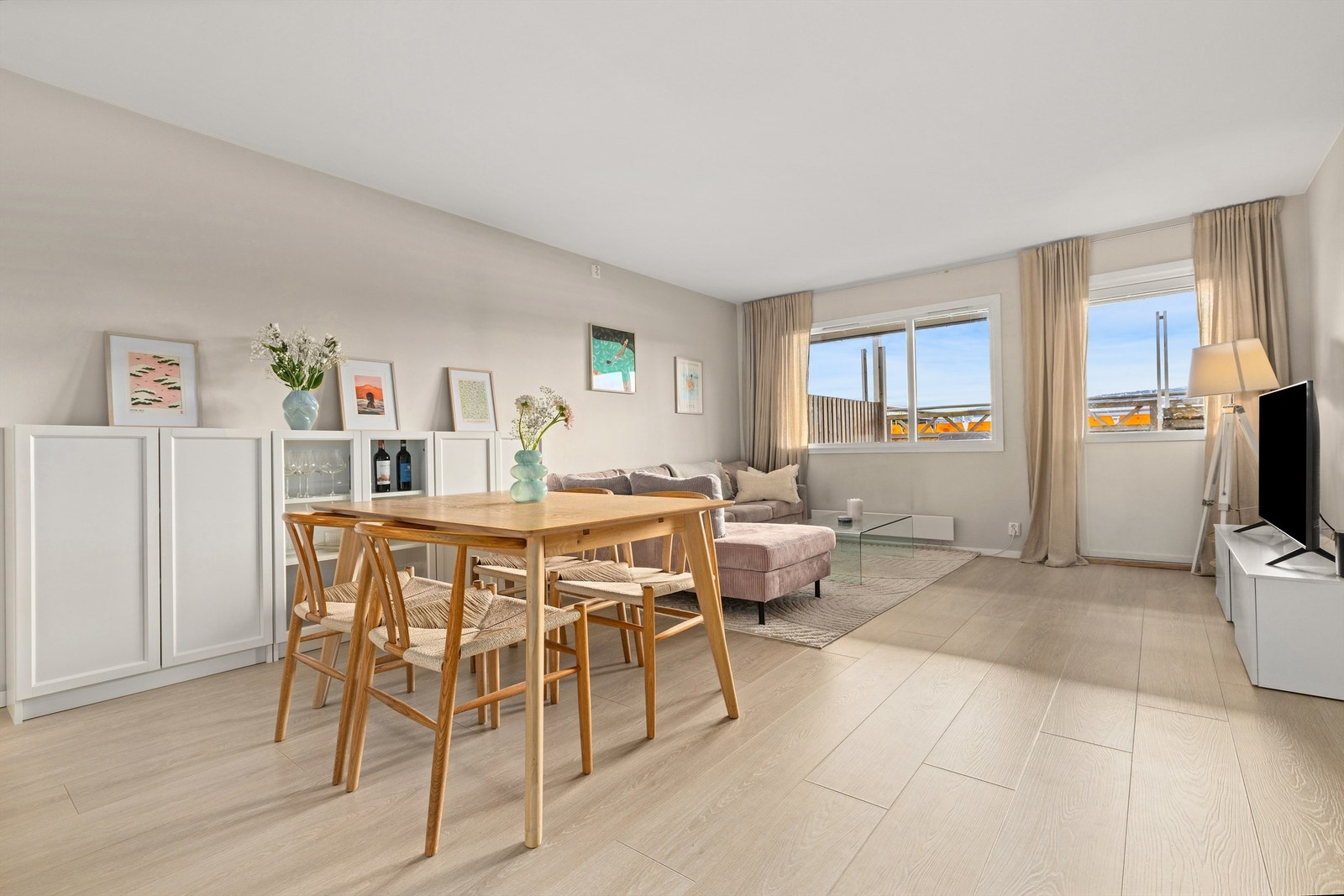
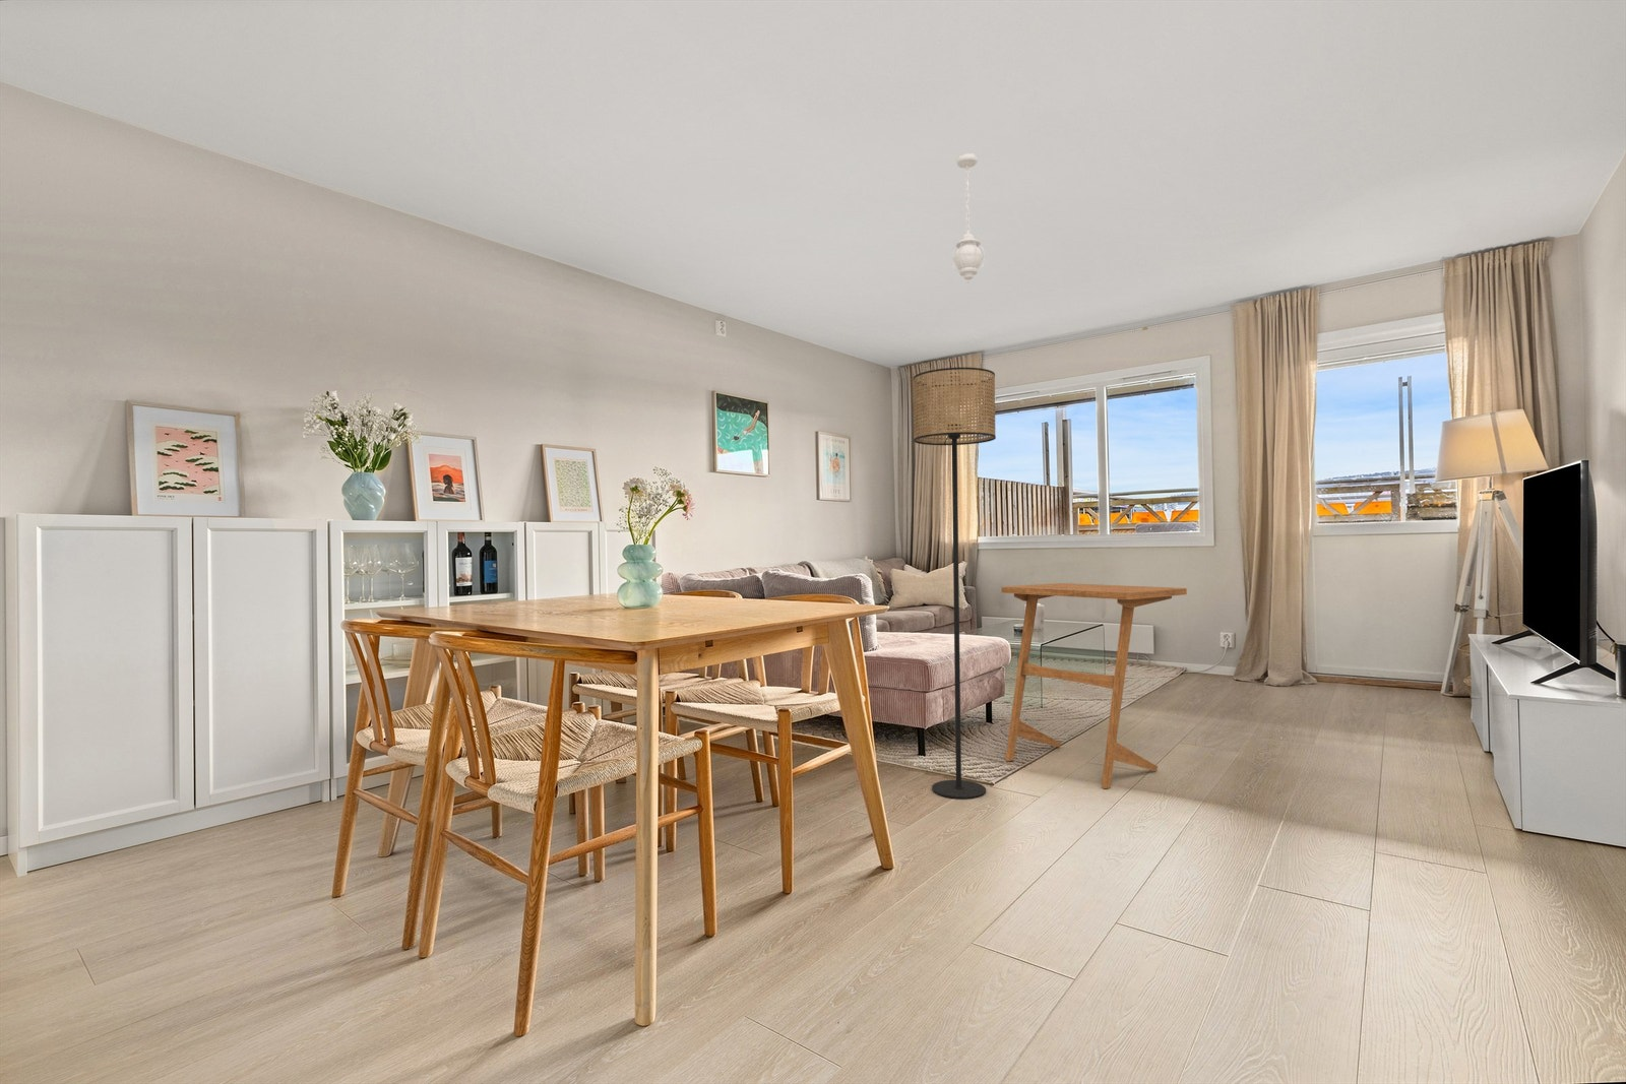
+ side table [1001,582,1188,789]
+ pendant light [951,152,986,283]
+ floor lamp [912,367,997,800]
